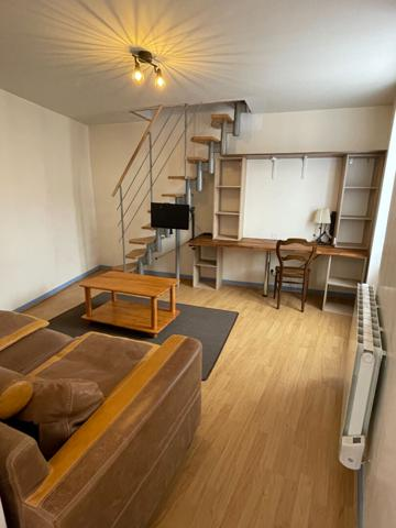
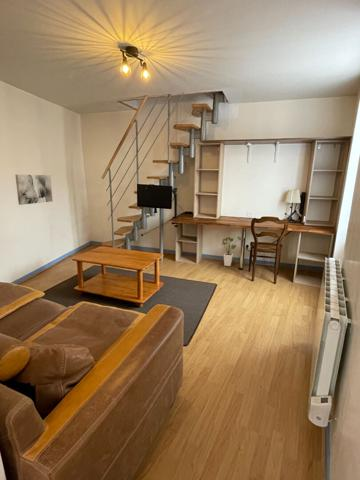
+ wall art [14,174,54,206]
+ house plant [220,236,242,267]
